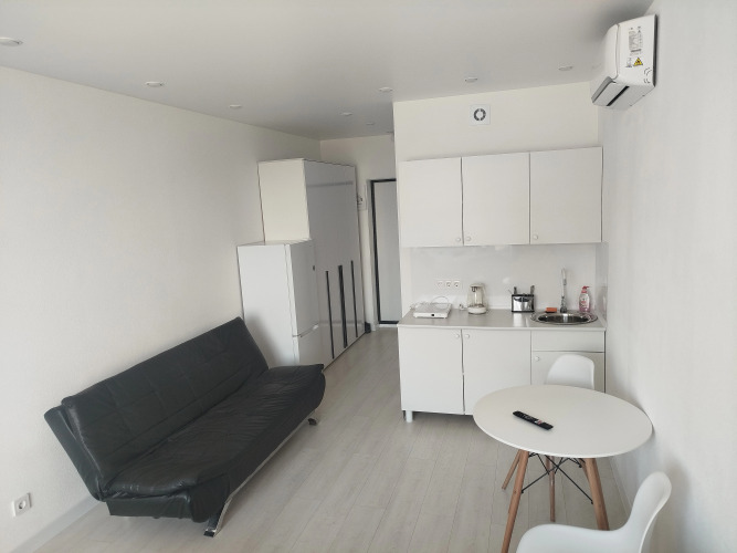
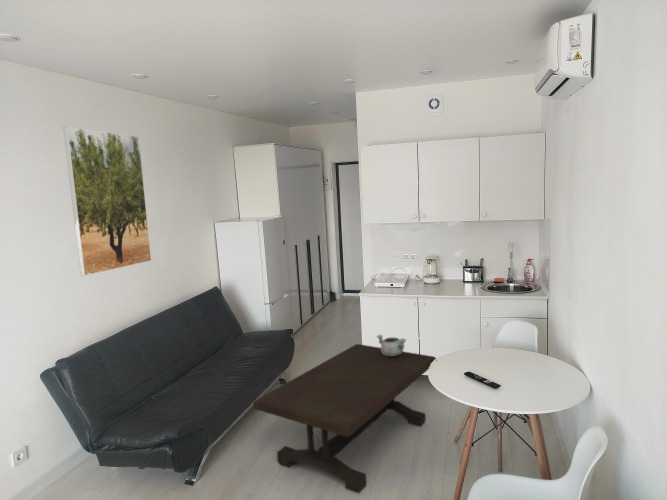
+ decorative bowl [376,334,407,356]
+ coffee table [252,343,437,494]
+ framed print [62,125,152,277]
